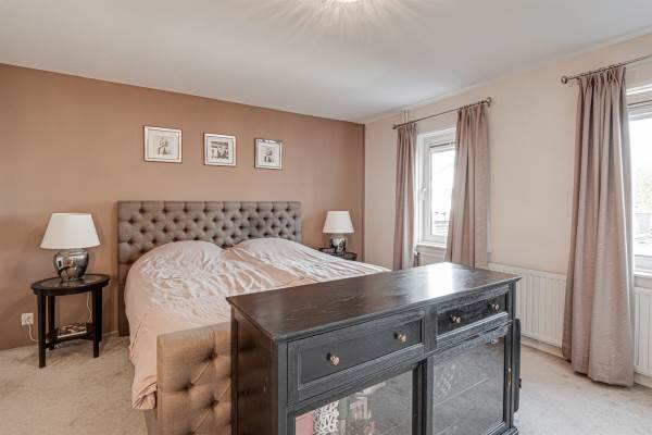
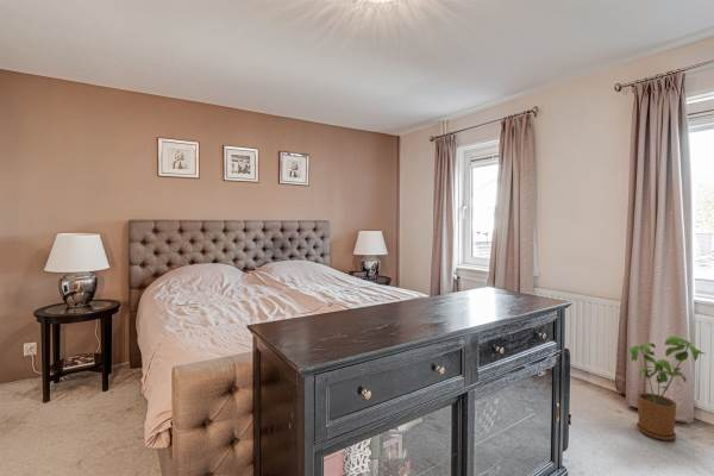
+ house plant [630,334,706,441]
